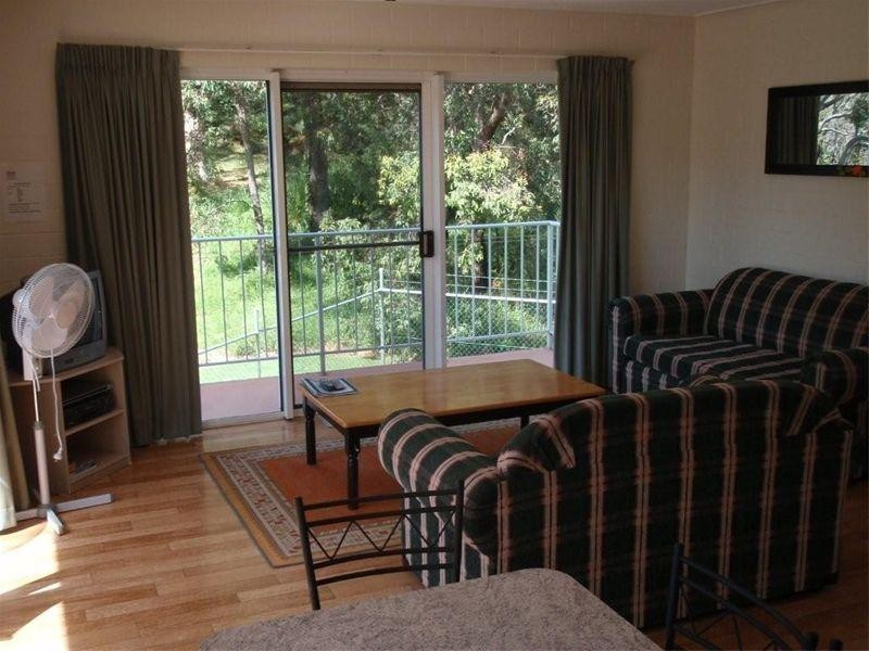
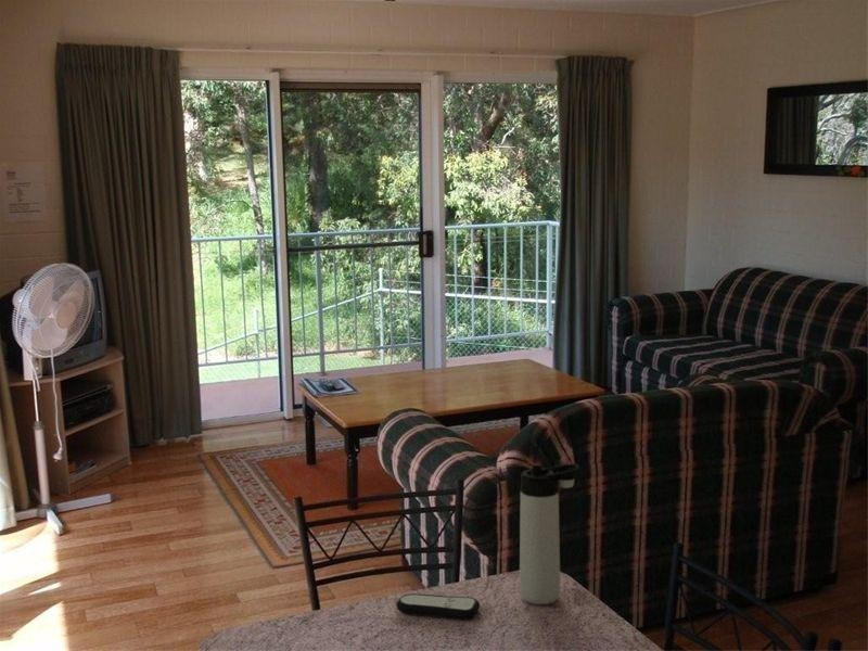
+ thermos bottle [519,463,580,605]
+ remote control [395,592,481,621]
